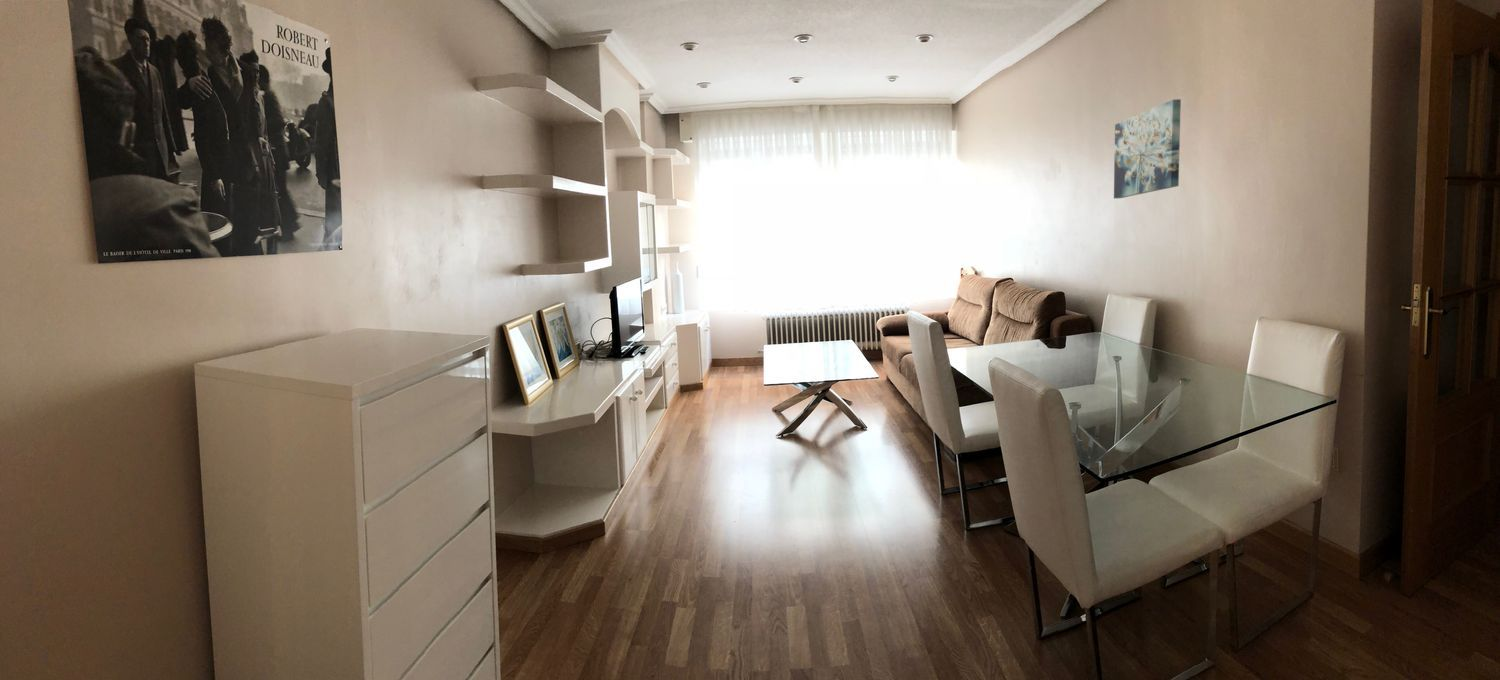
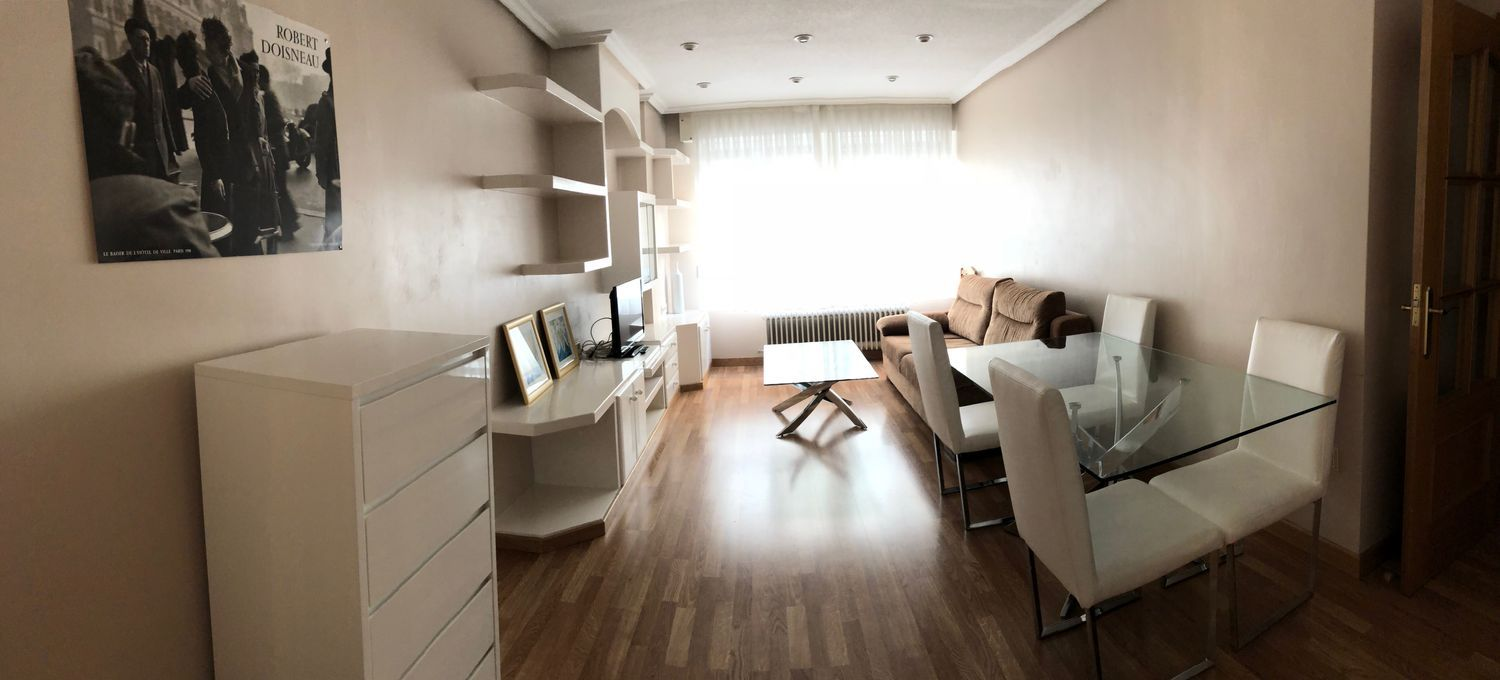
- wall art [1113,98,1182,200]
